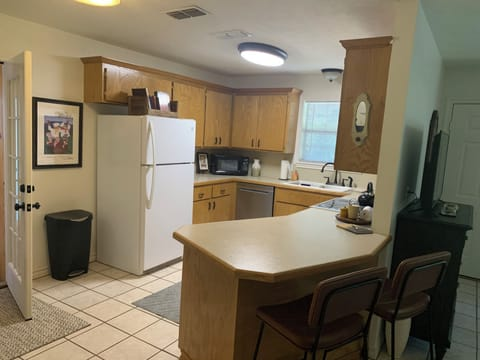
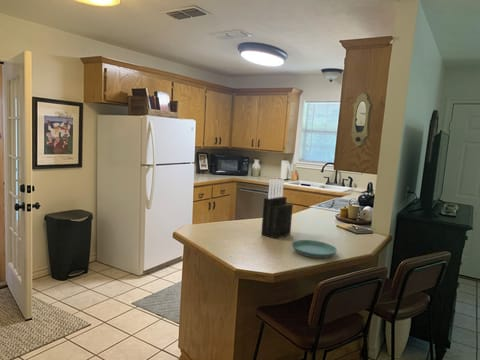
+ knife block [260,178,294,240]
+ saucer [291,239,338,259]
